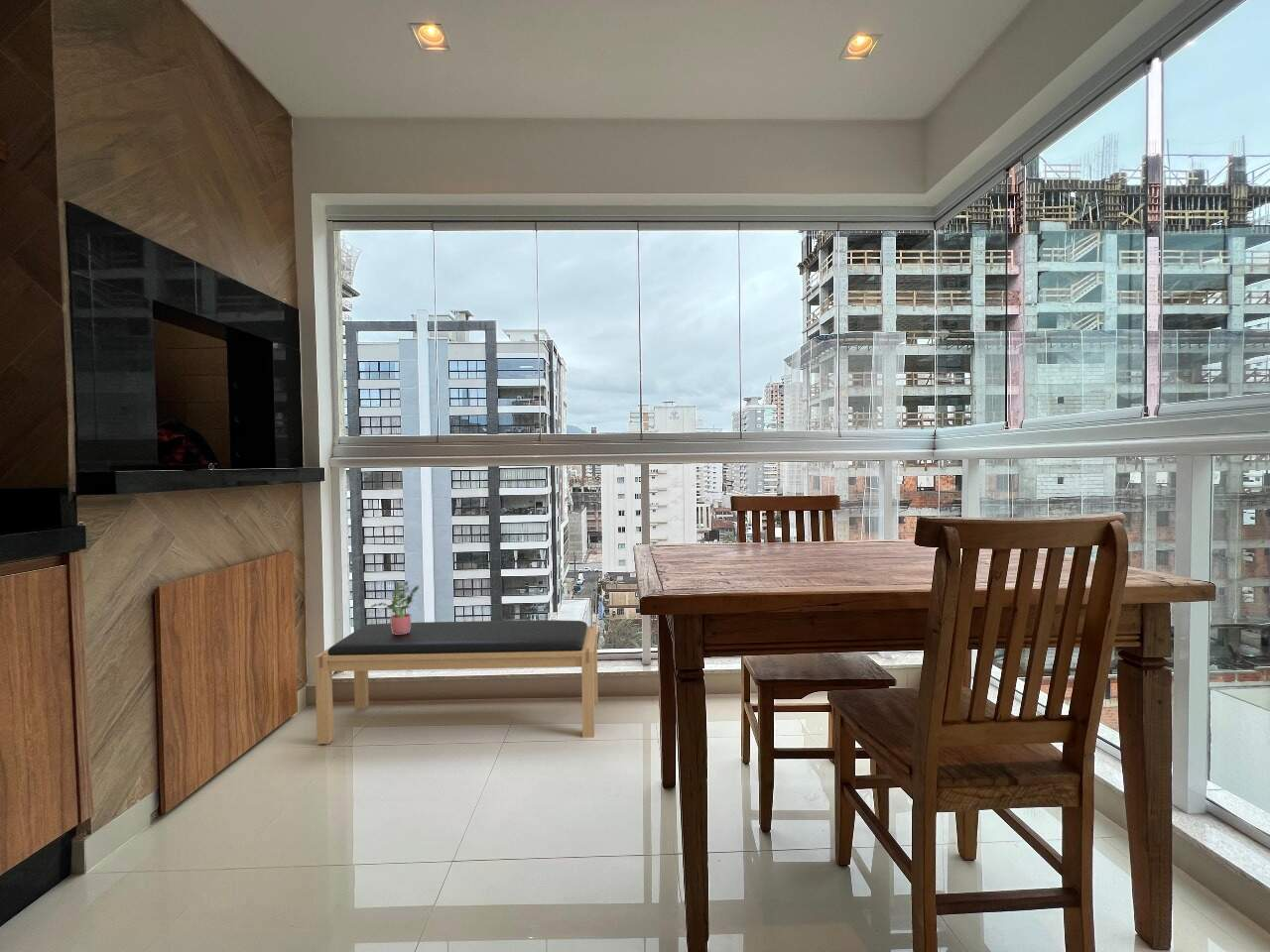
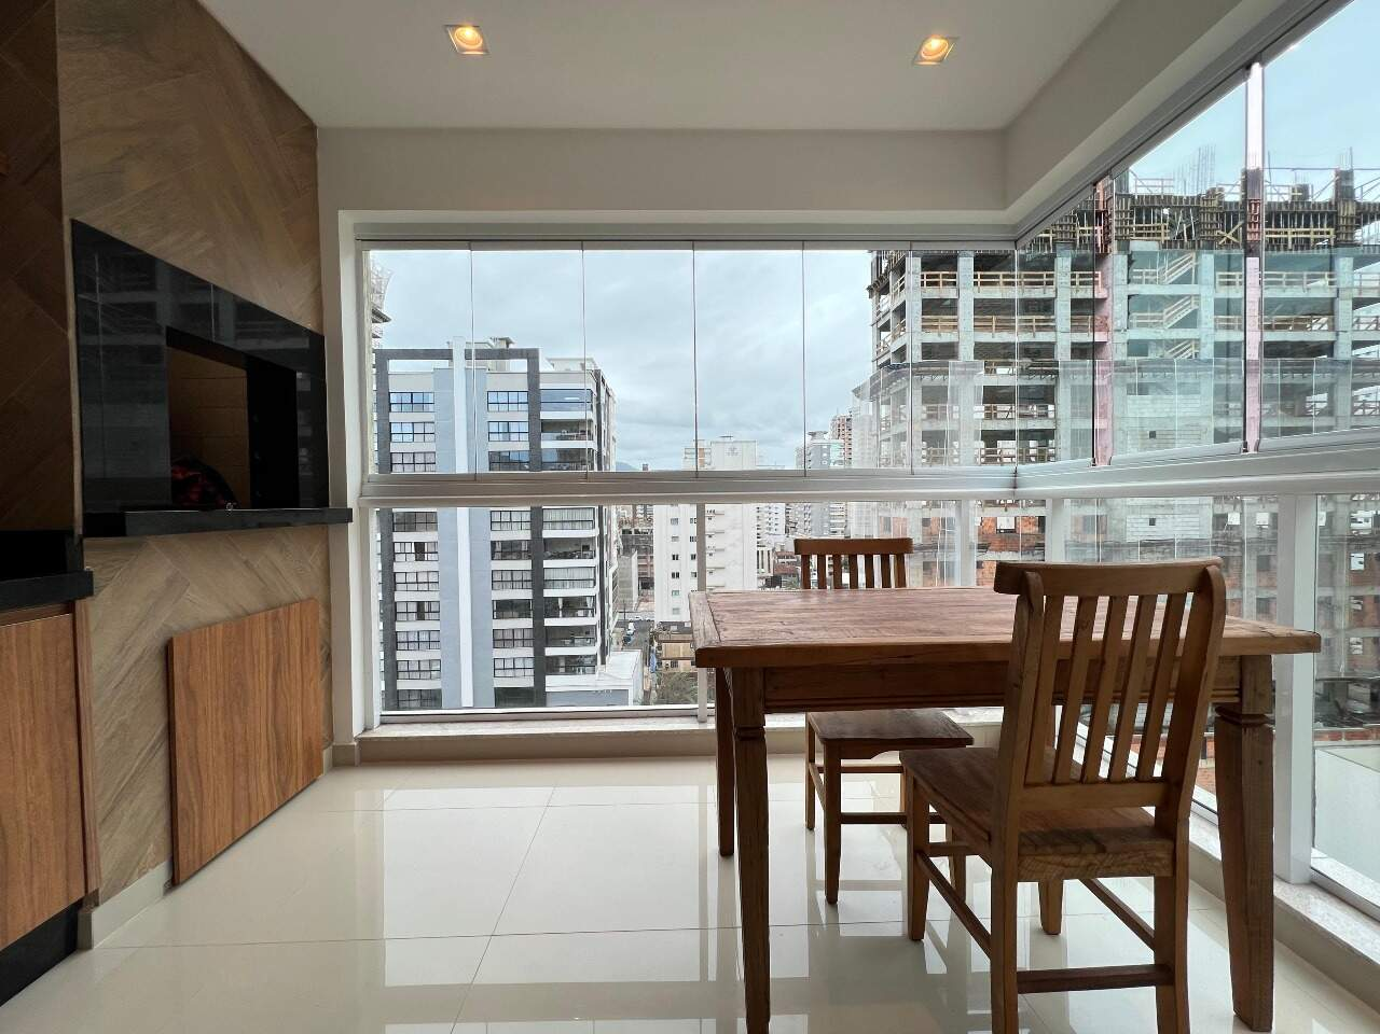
- potted plant [369,580,420,635]
- bench [314,619,598,745]
